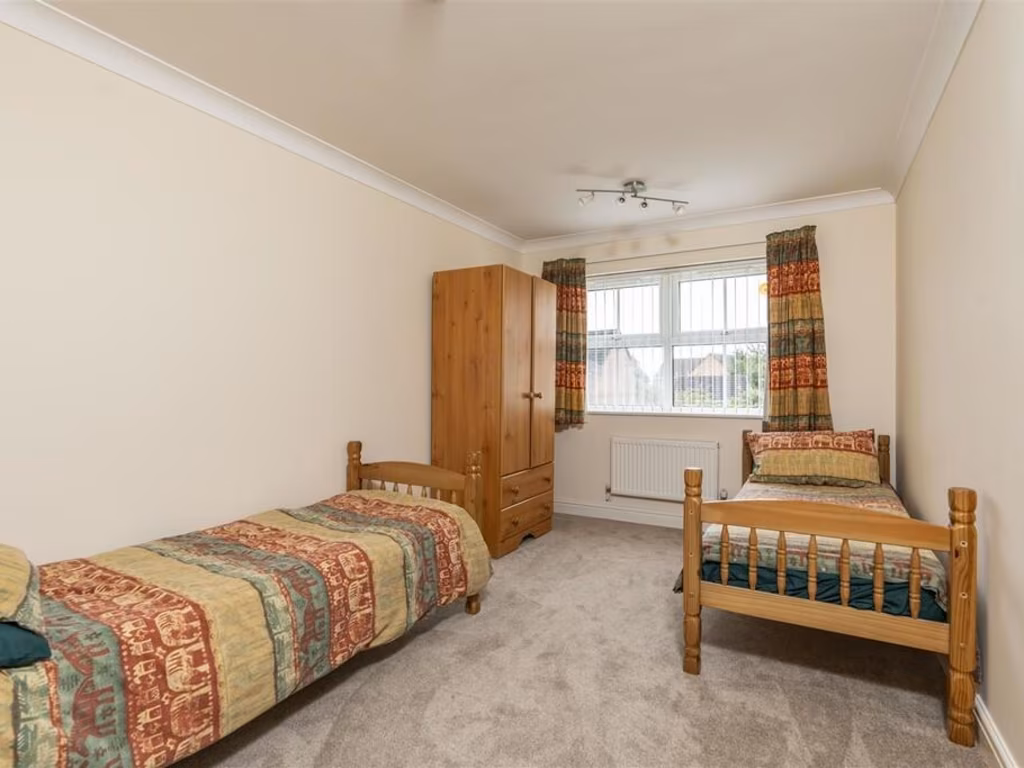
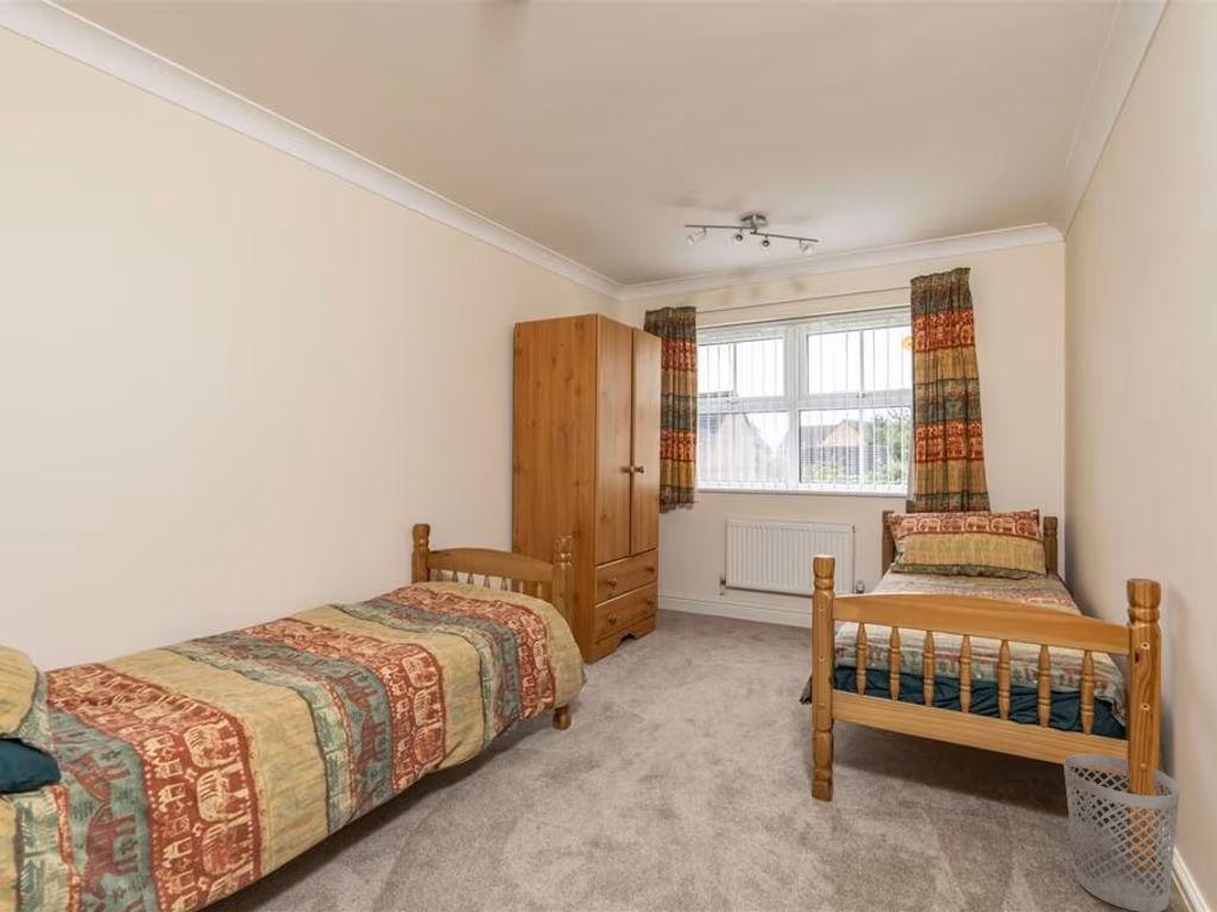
+ wastebasket [1062,753,1181,912]
